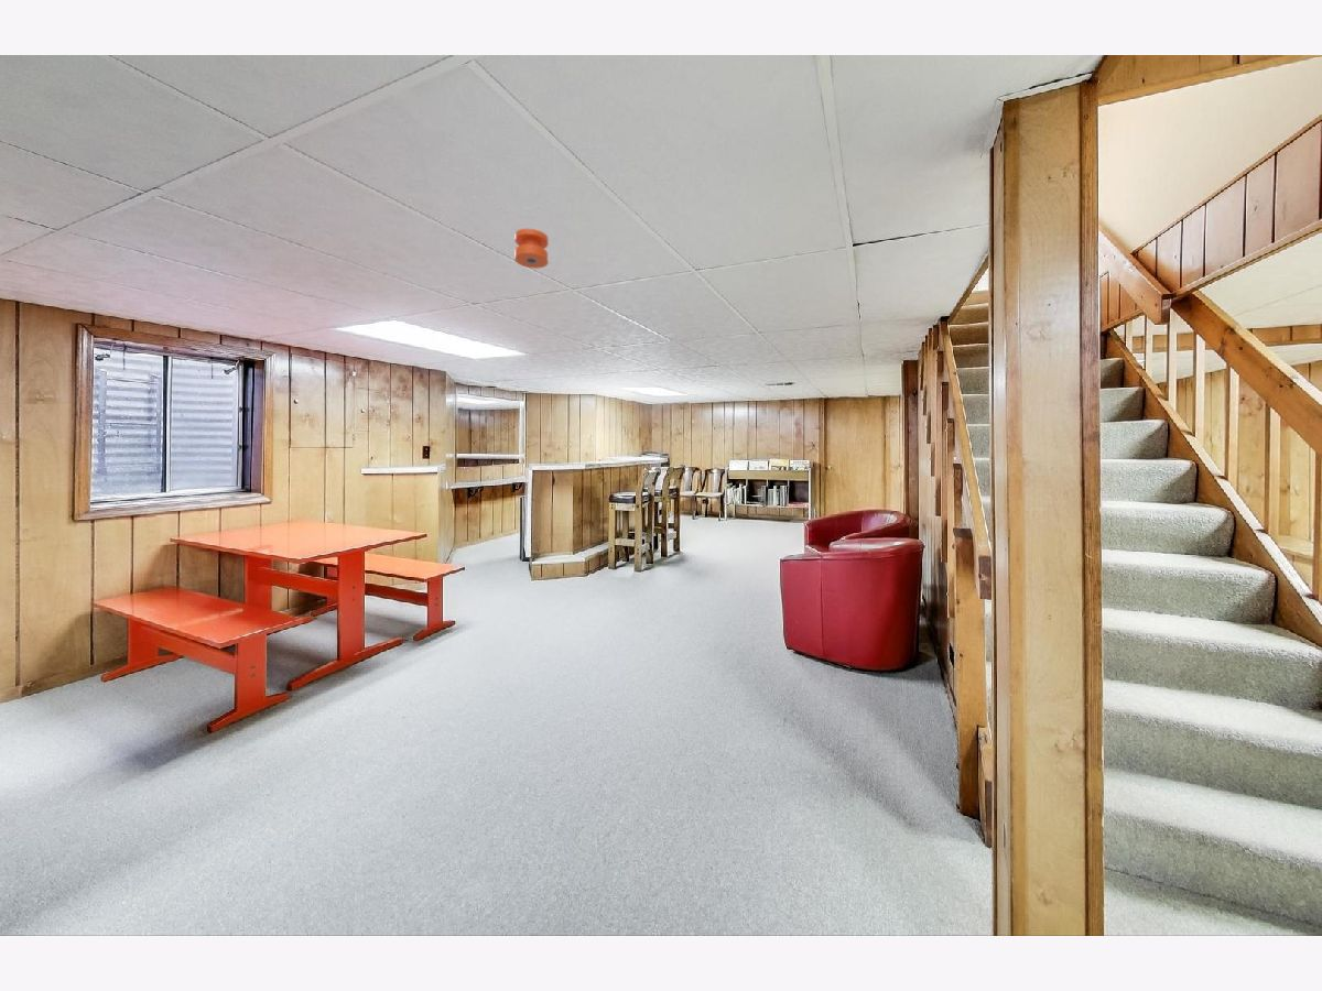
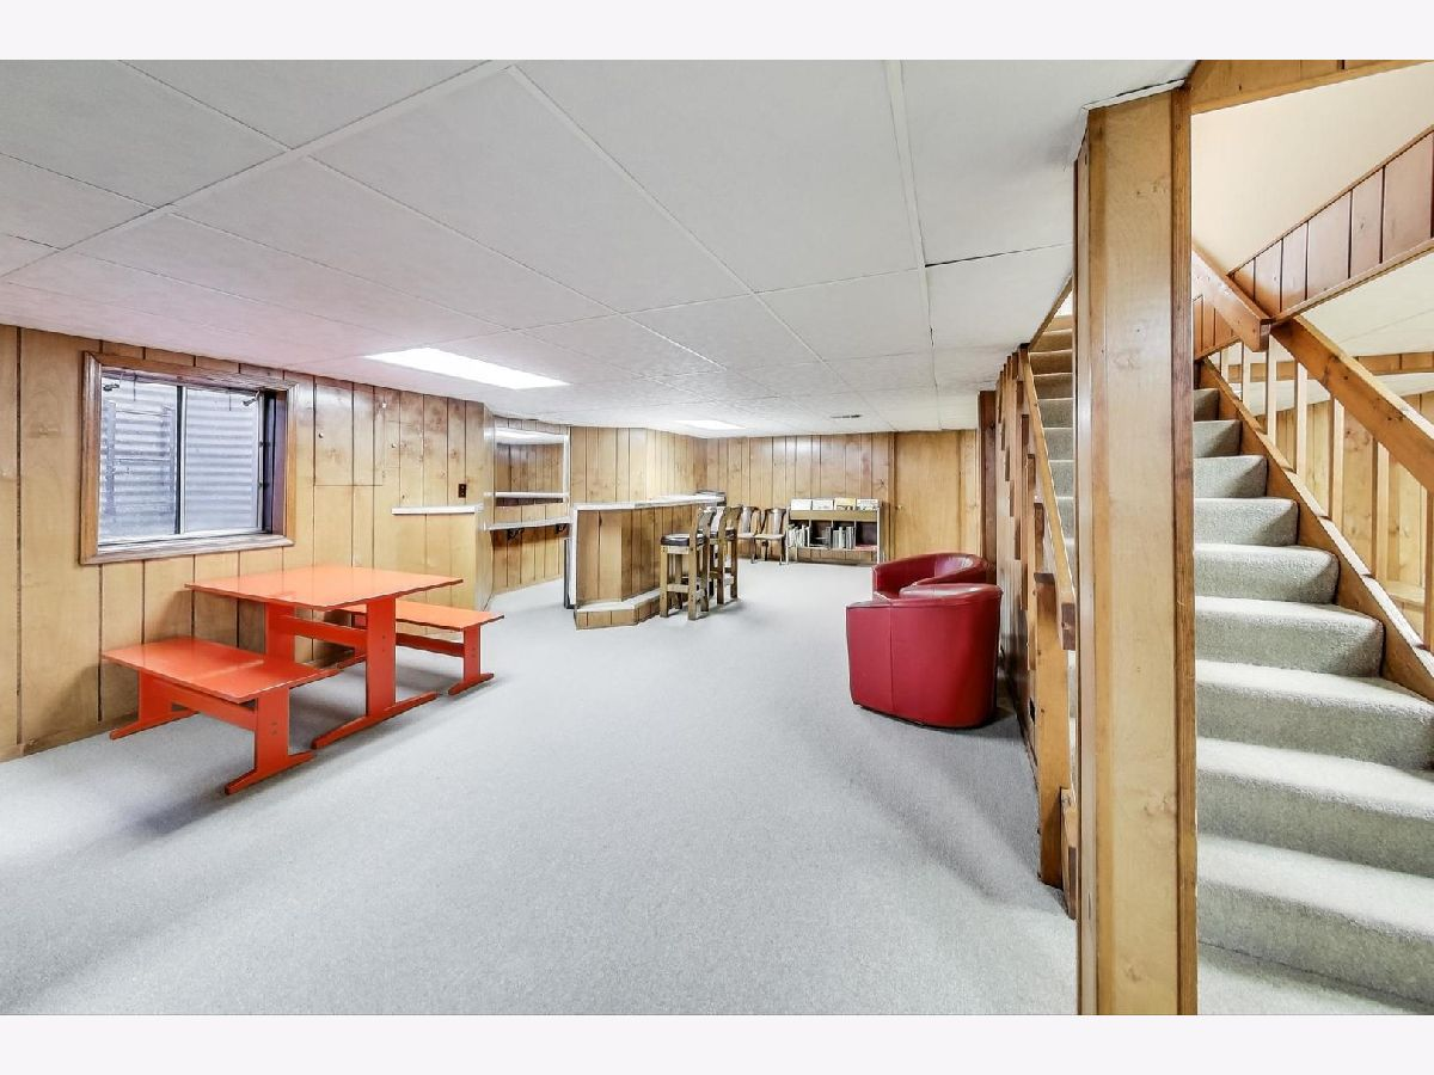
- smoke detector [513,228,550,270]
